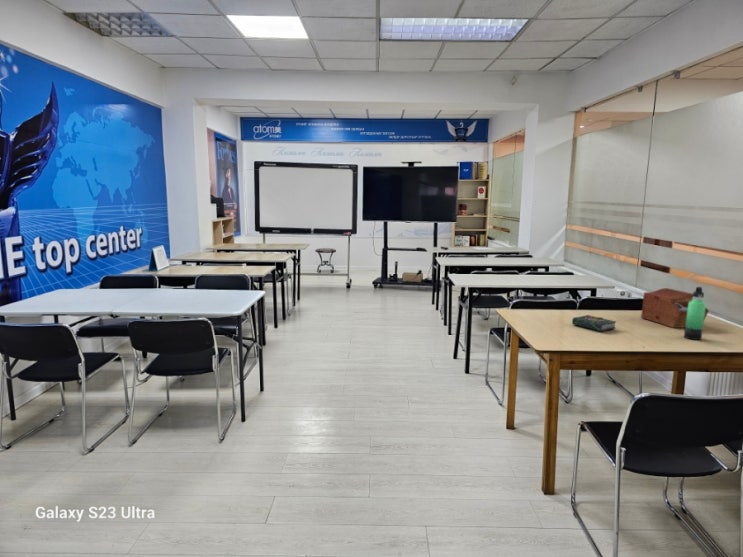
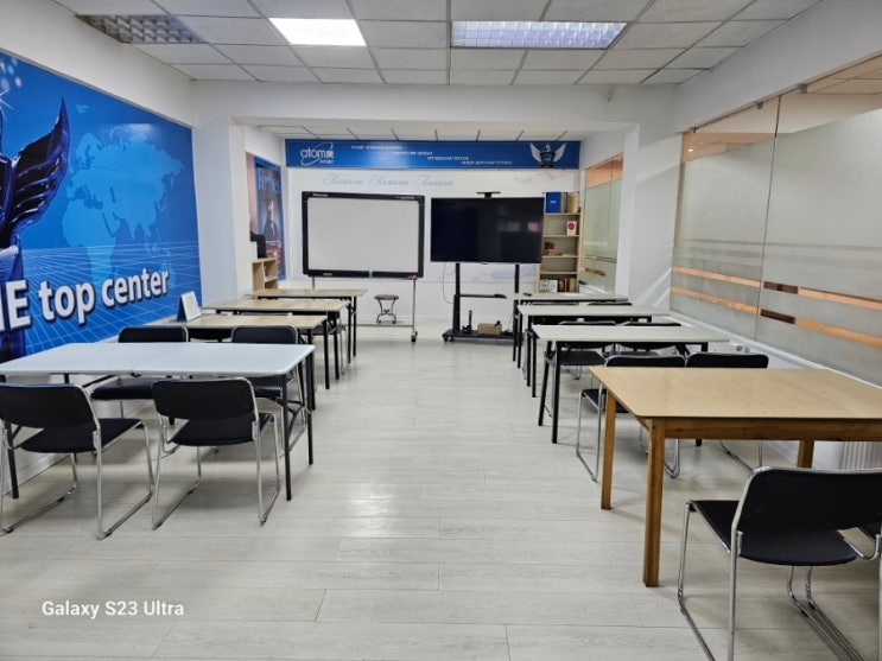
- book [571,314,617,333]
- thermos bottle [683,286,707,341]
- sewing box [640,287,710,329]
